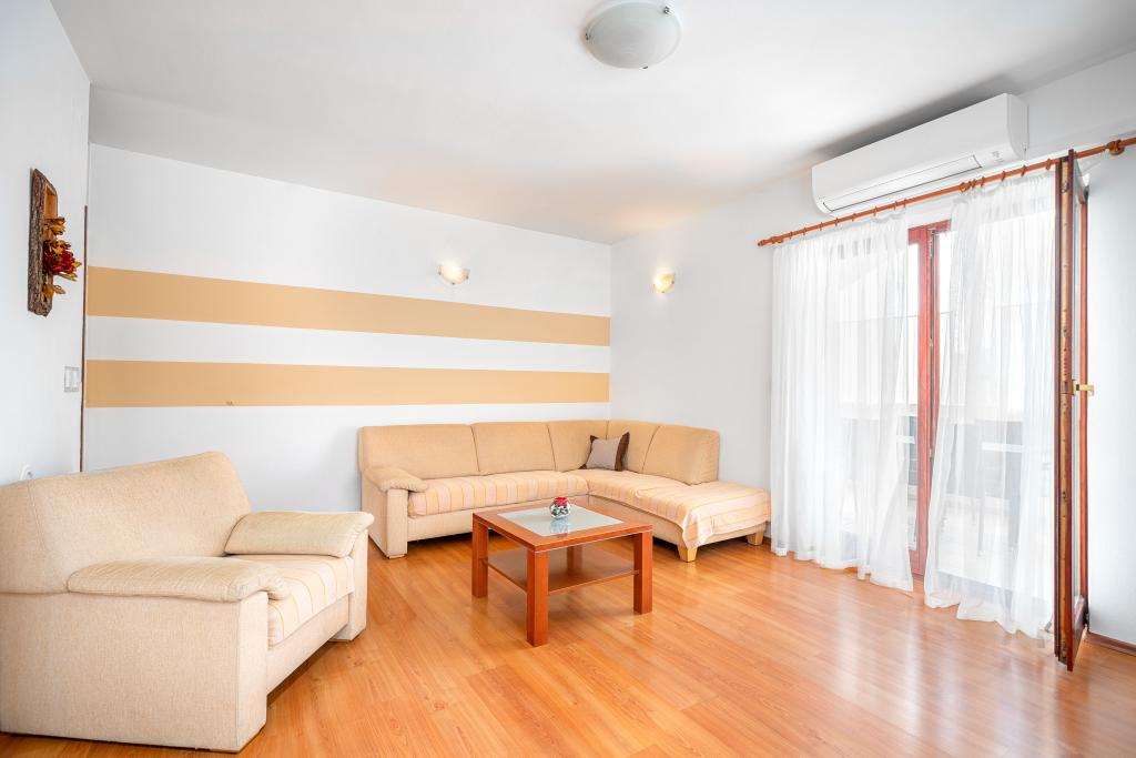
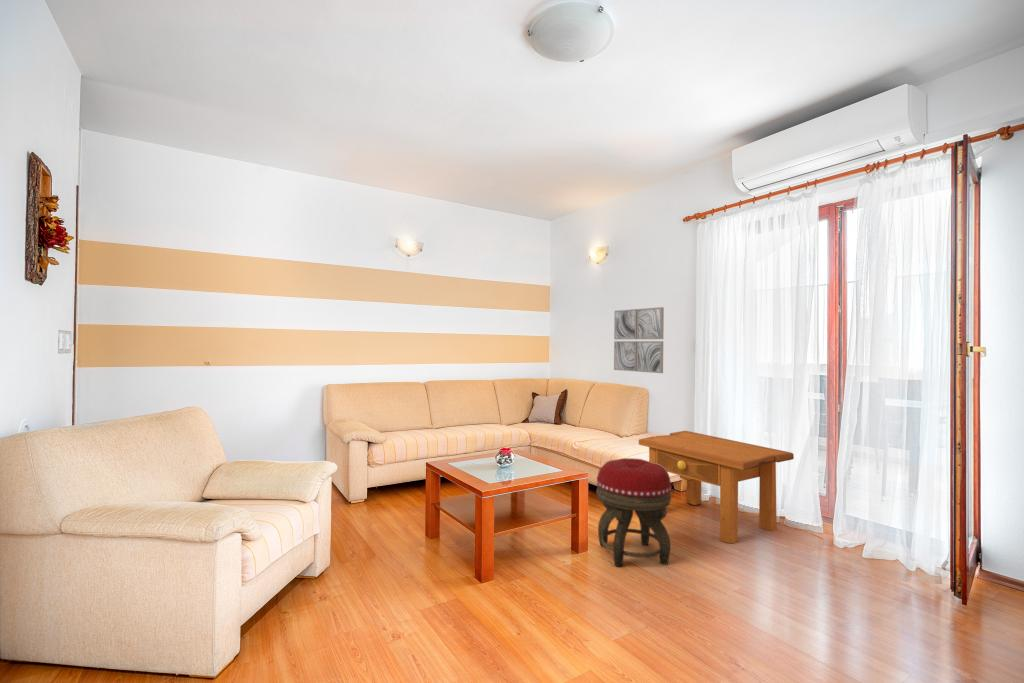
+ side table [638,430,795,544]
+ wall art [613,306,665,374]
+ footstool [595,457,672,568]
